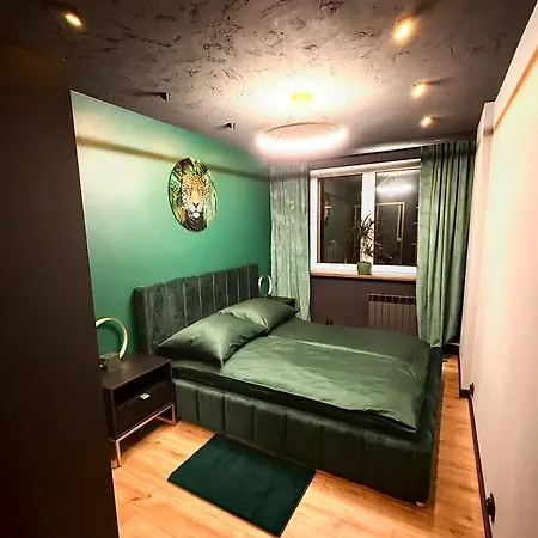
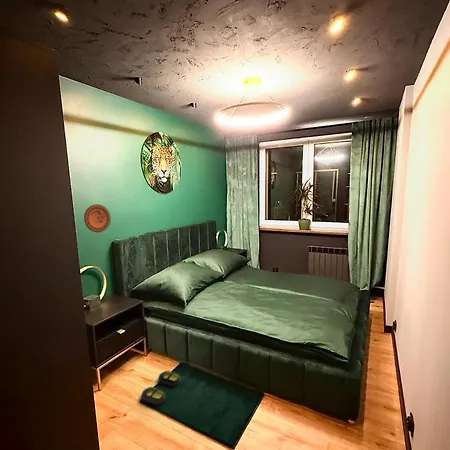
+ decorative plate [83,203,112,233]
+ slippers [140,370,182,407]
